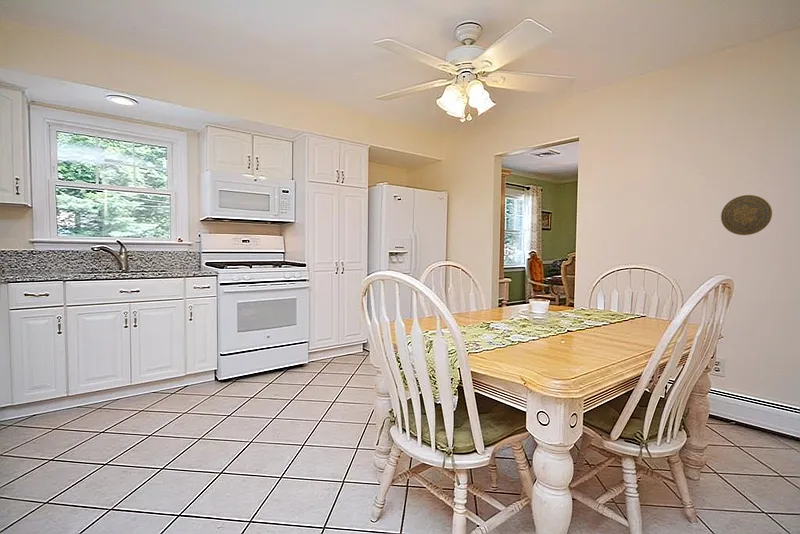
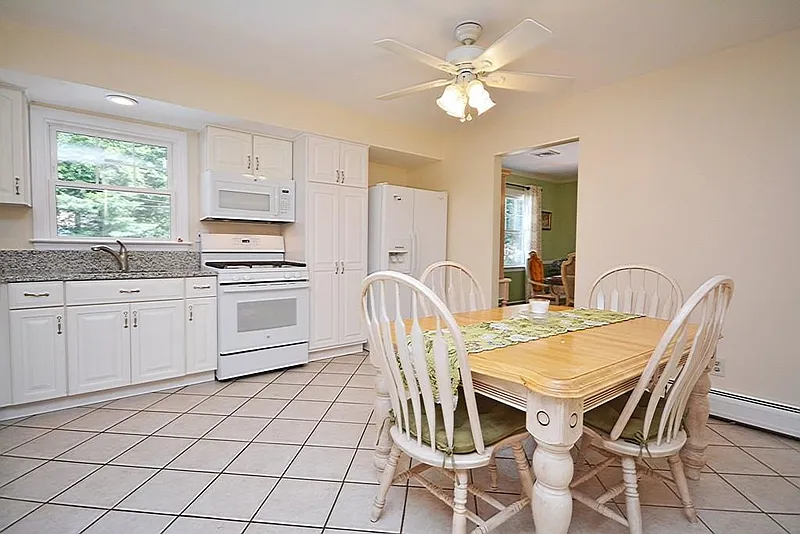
- decorative plate [720,194,773,236]
